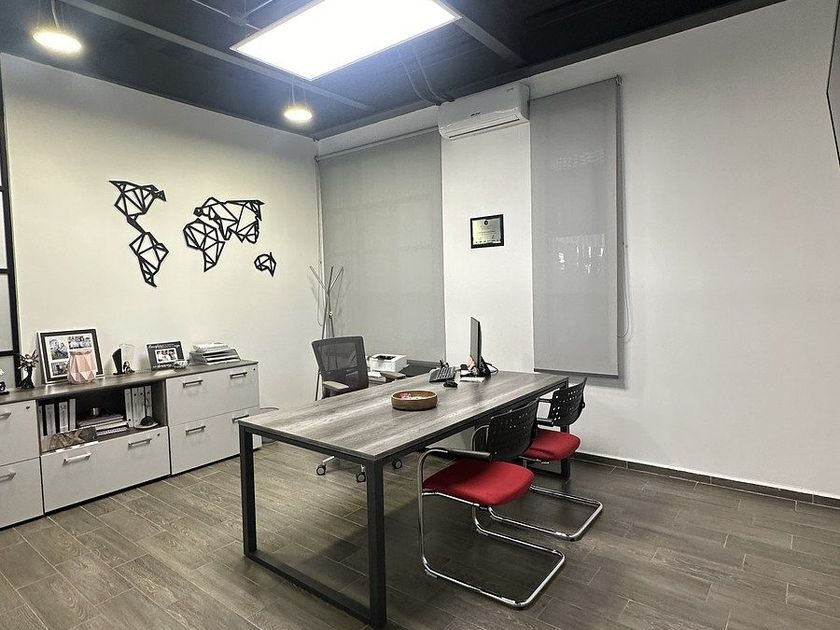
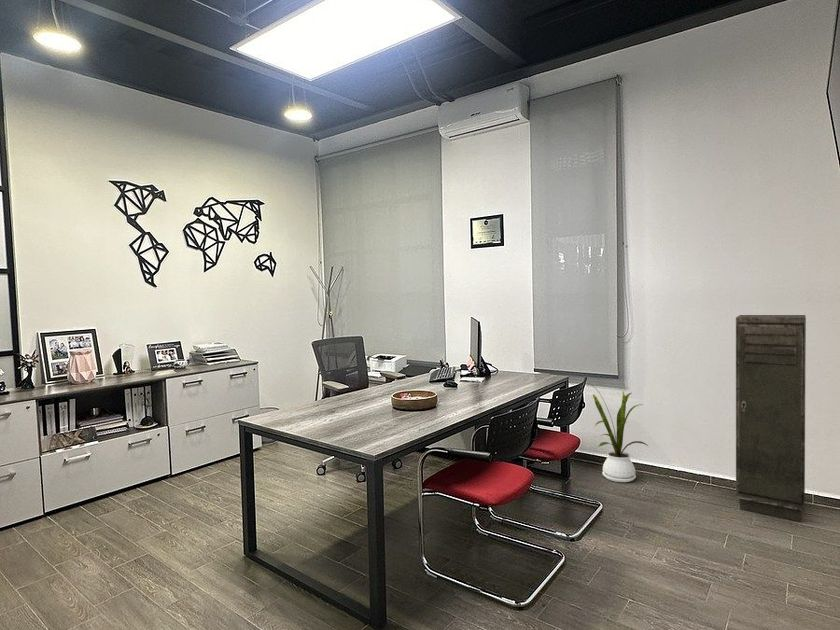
+ storage cabinet [735,314,807,523]
+ house plant [585,381,650,483]
